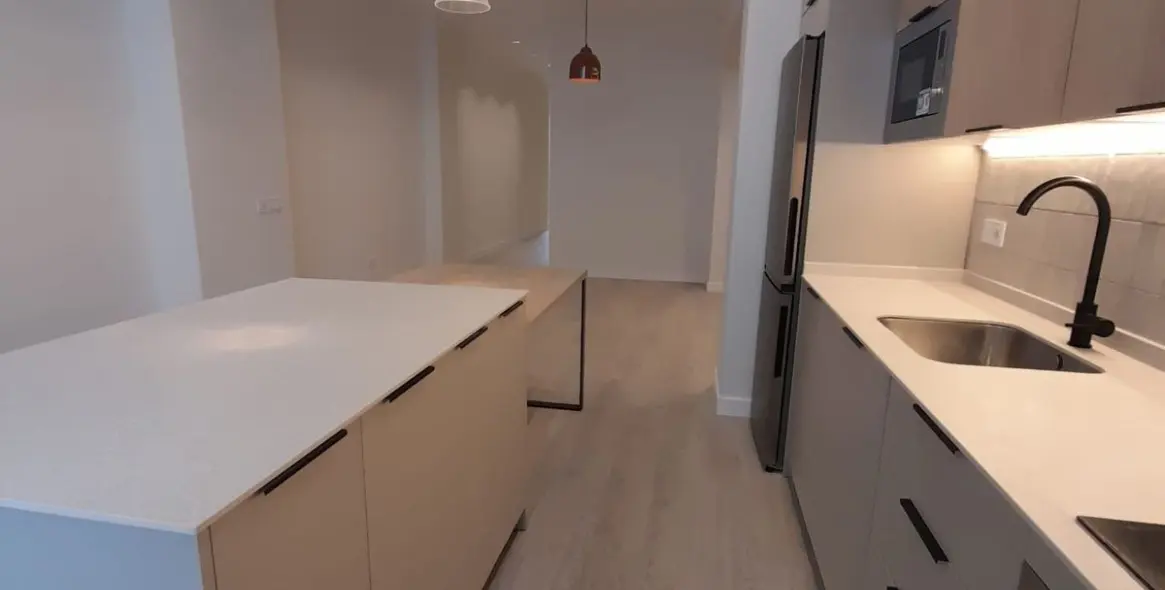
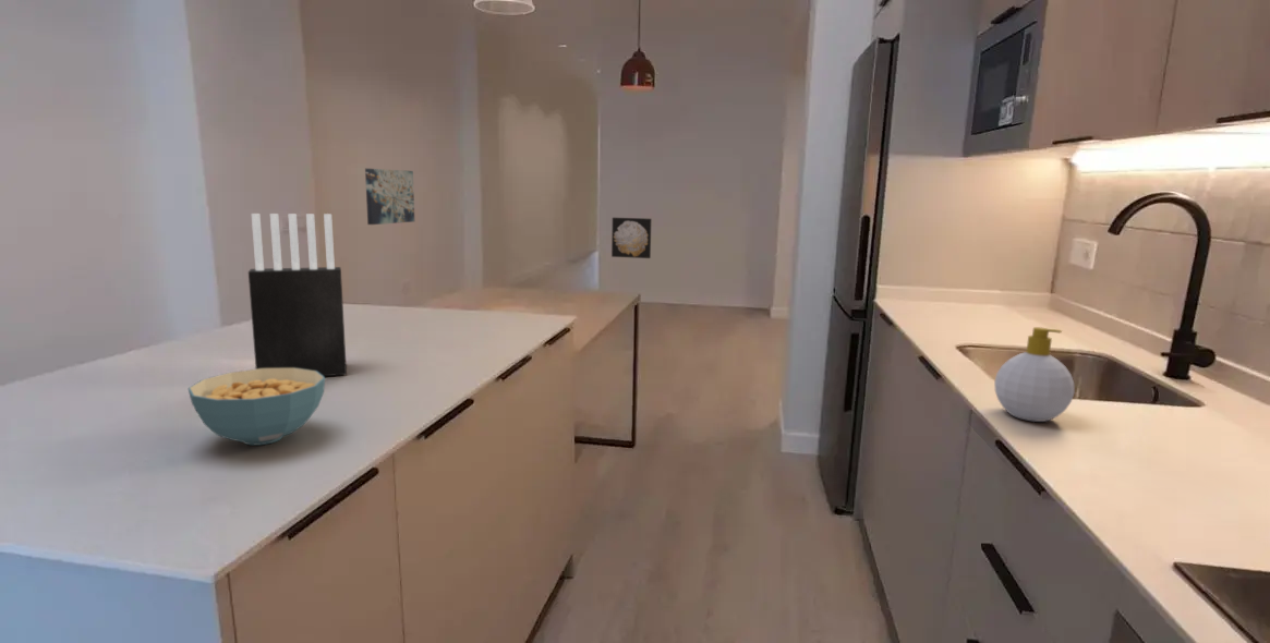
+ cereal bowl [186,368,326,446]
+ wall art [364,168,415,226]
+ knife block [247,213,348,377]
+ wall art [610,217,653,259]
+ soap bottle [993,326,1075,423]
